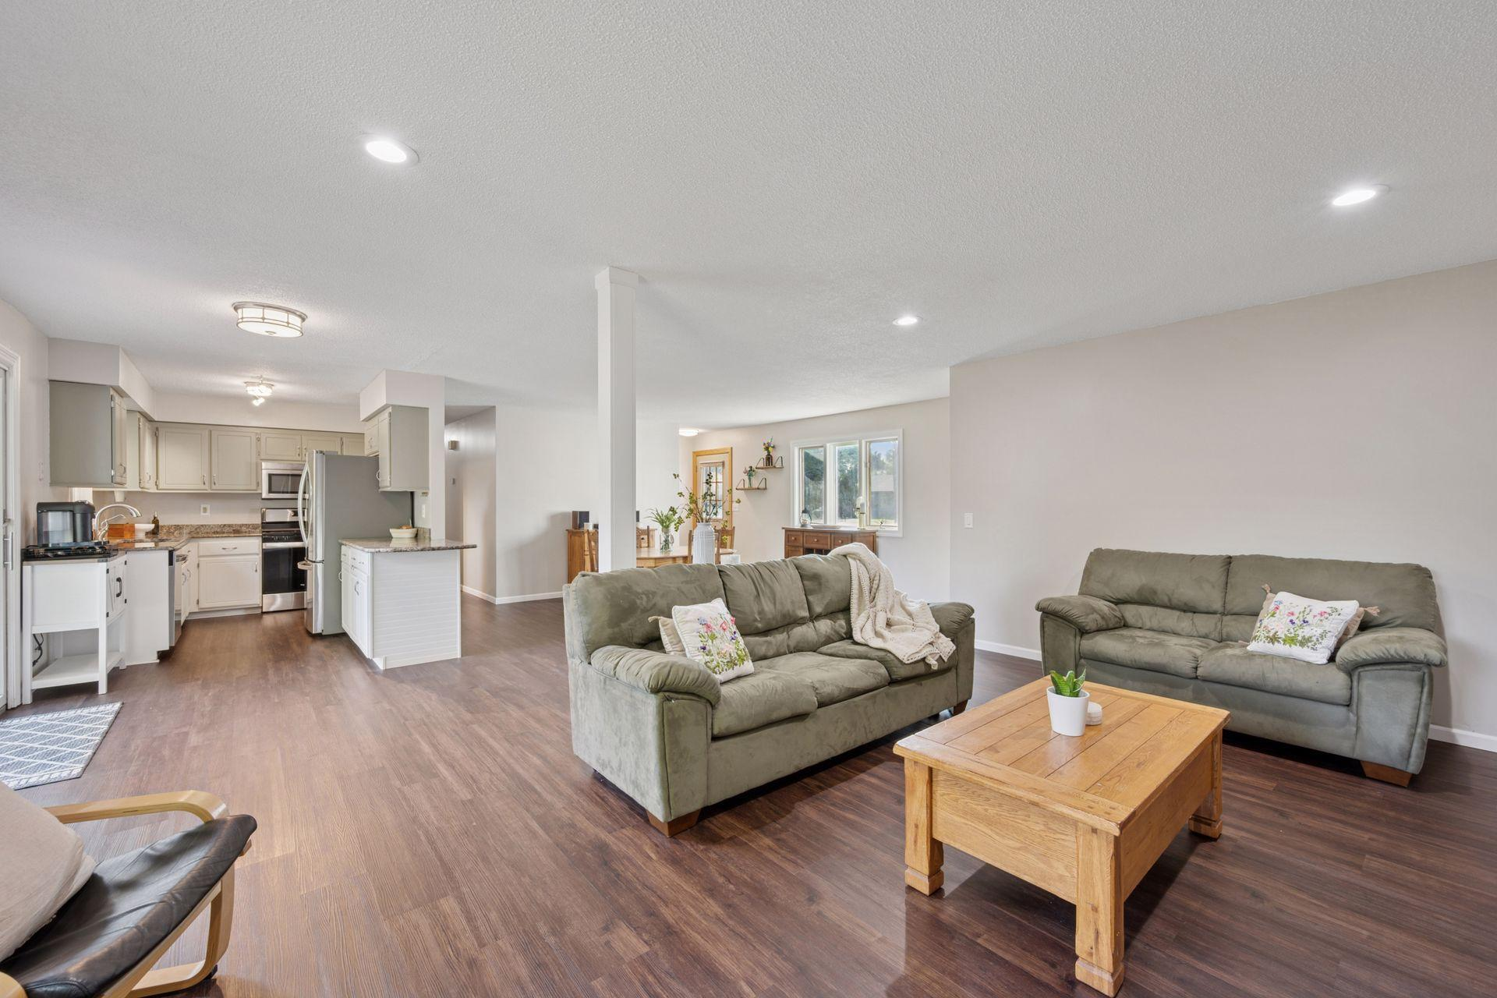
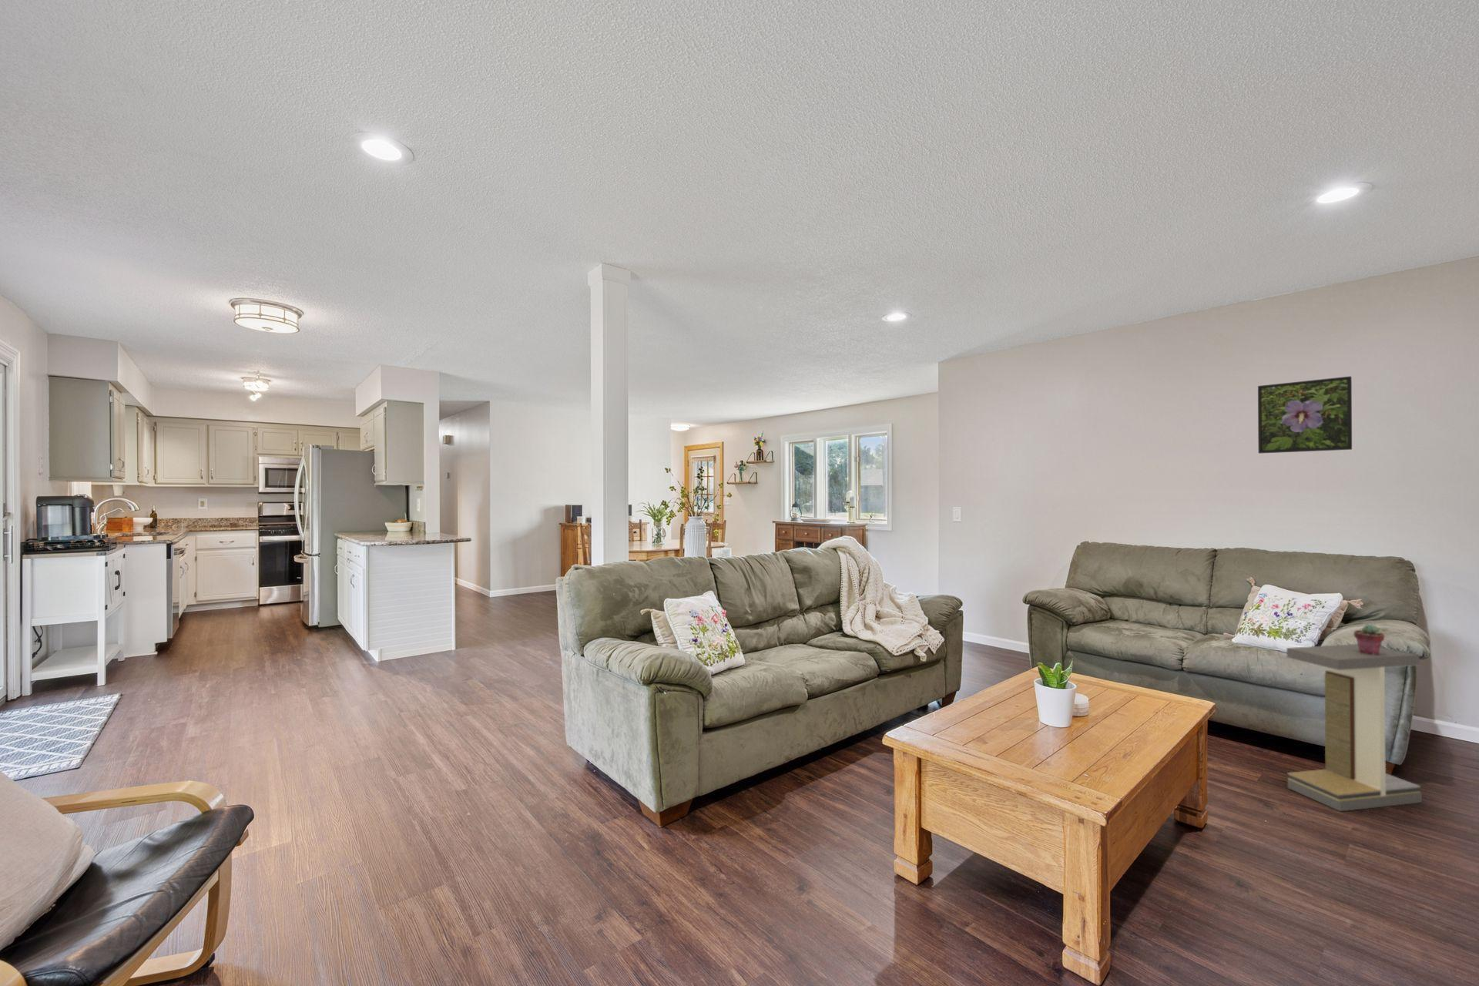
+ potted succulent [1354,623,1385,655]
+ side table [1285,643,1423,812]
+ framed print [1257,376,1352,454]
